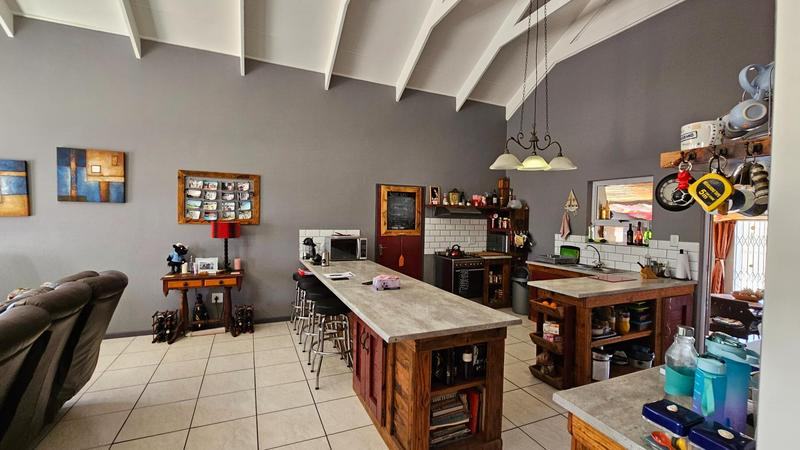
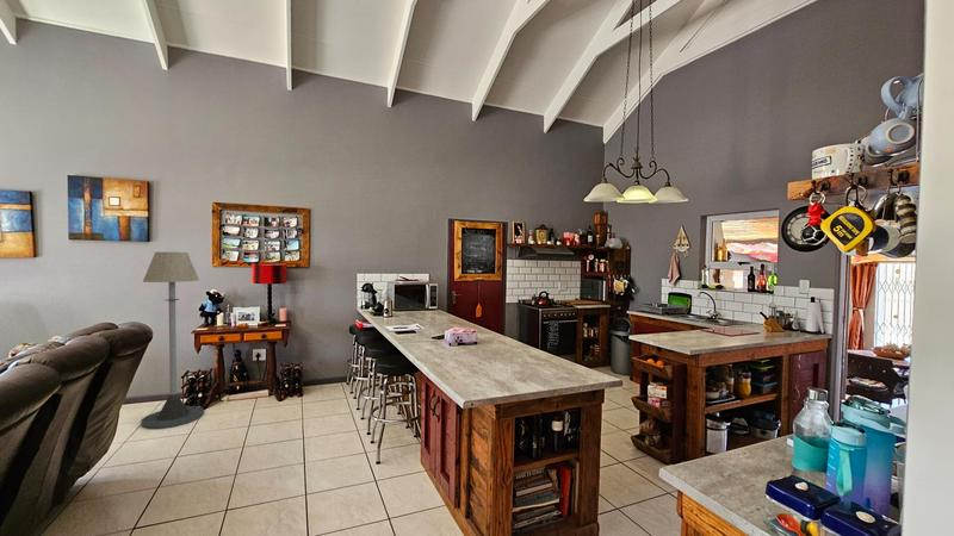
+ floor lamp [140,251,205,430]
